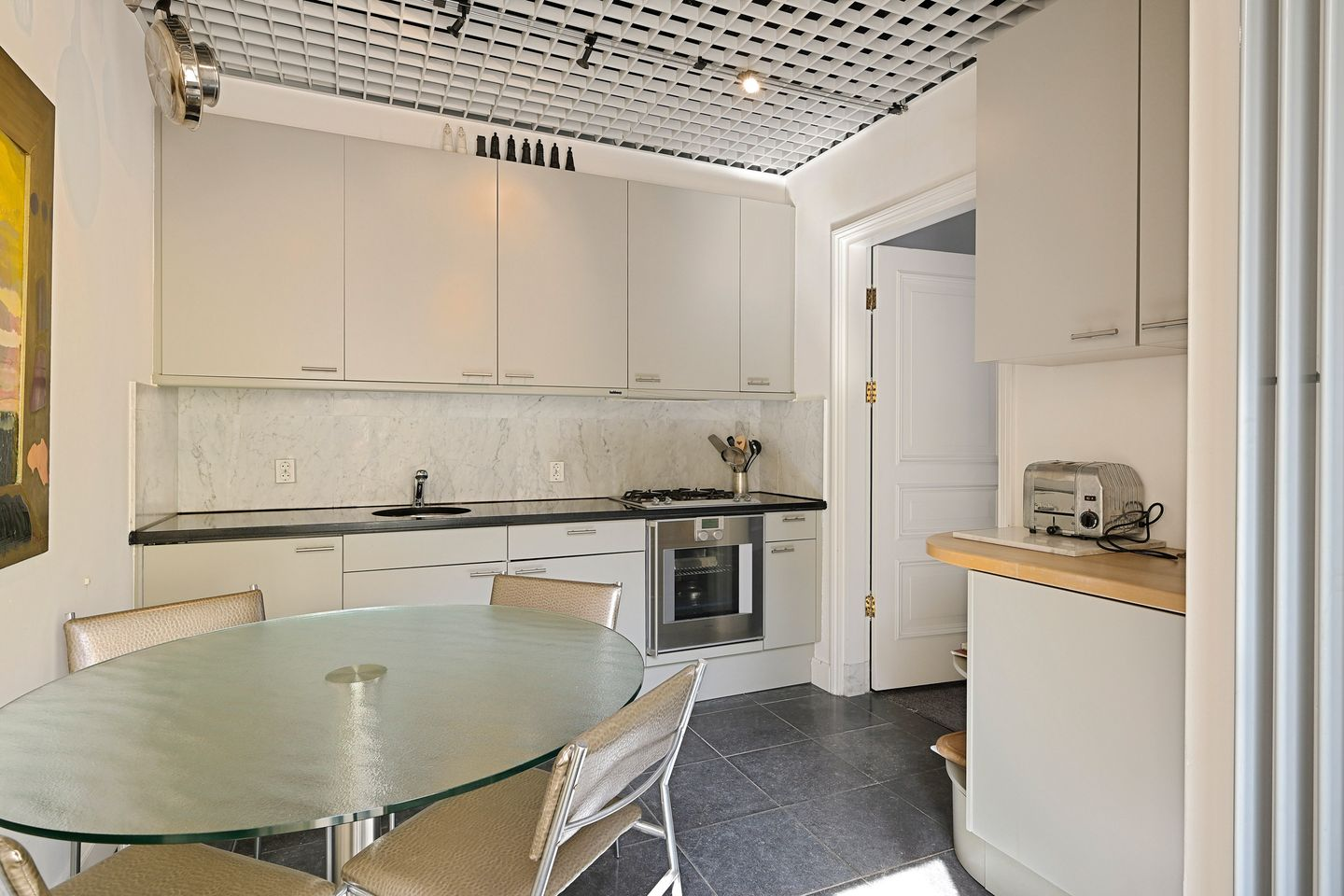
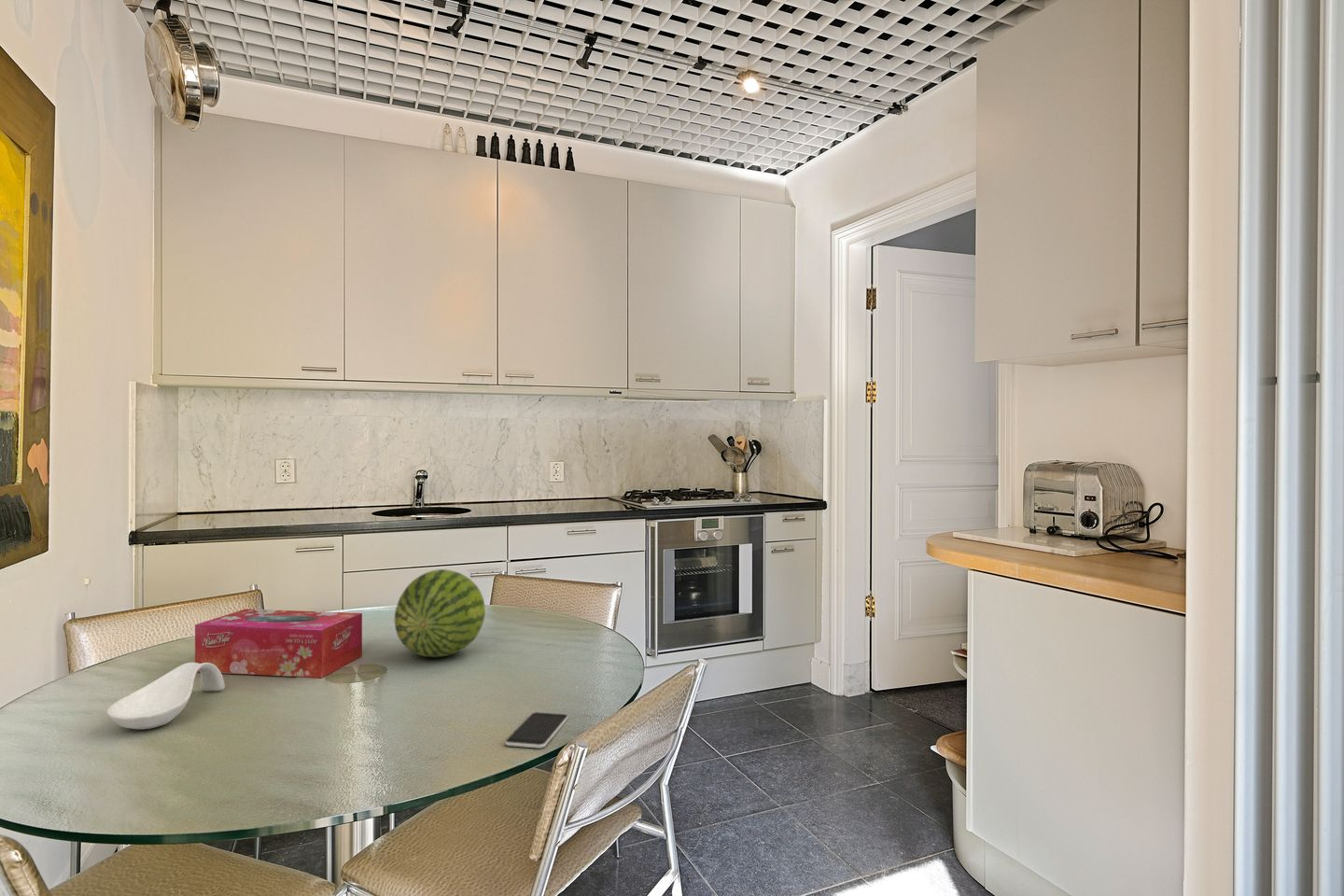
+ fruit [394,568,486,658]
+ smartphone [504,711,569,749]
+ spoon rest [105,662,226,730]
+ tissue box [194,609,363,679]
